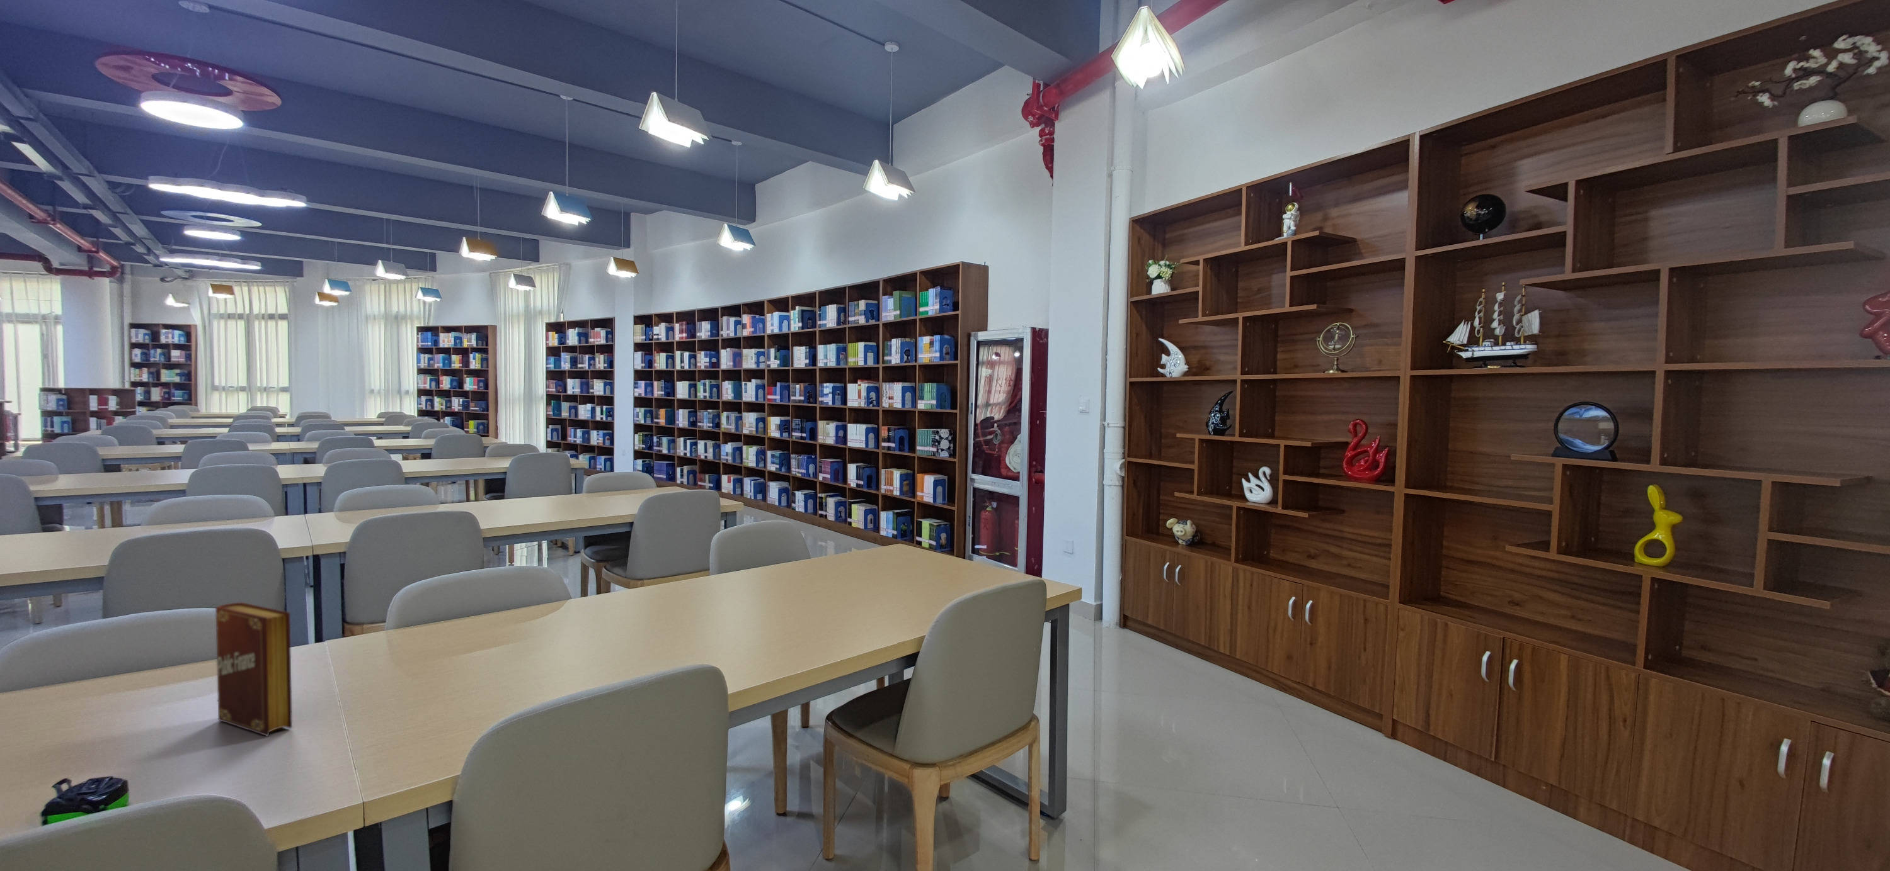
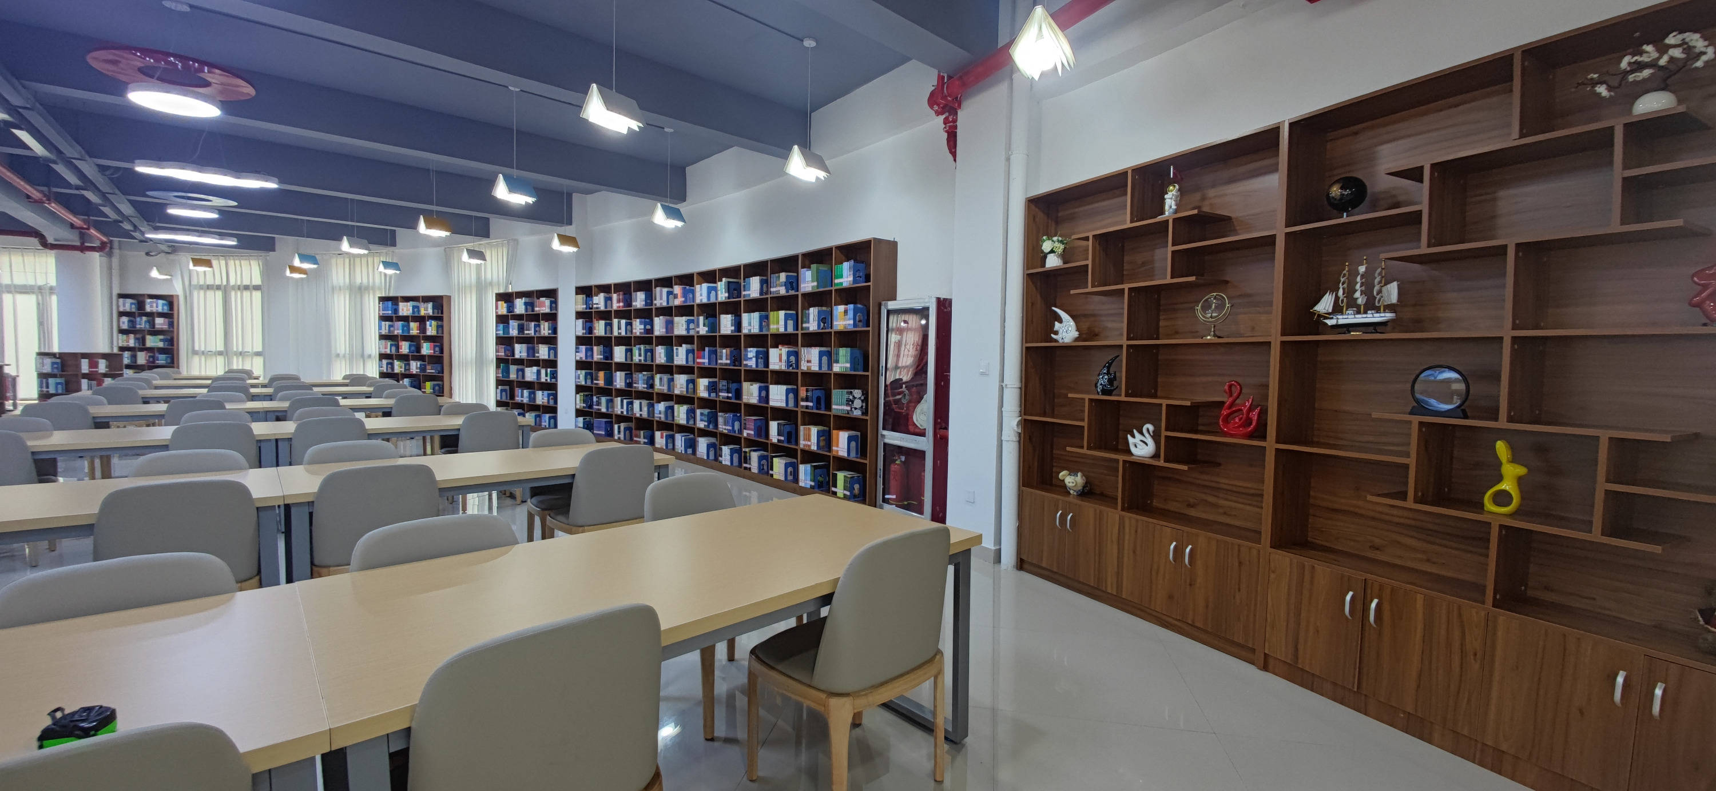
- book [215,601,293,737]
